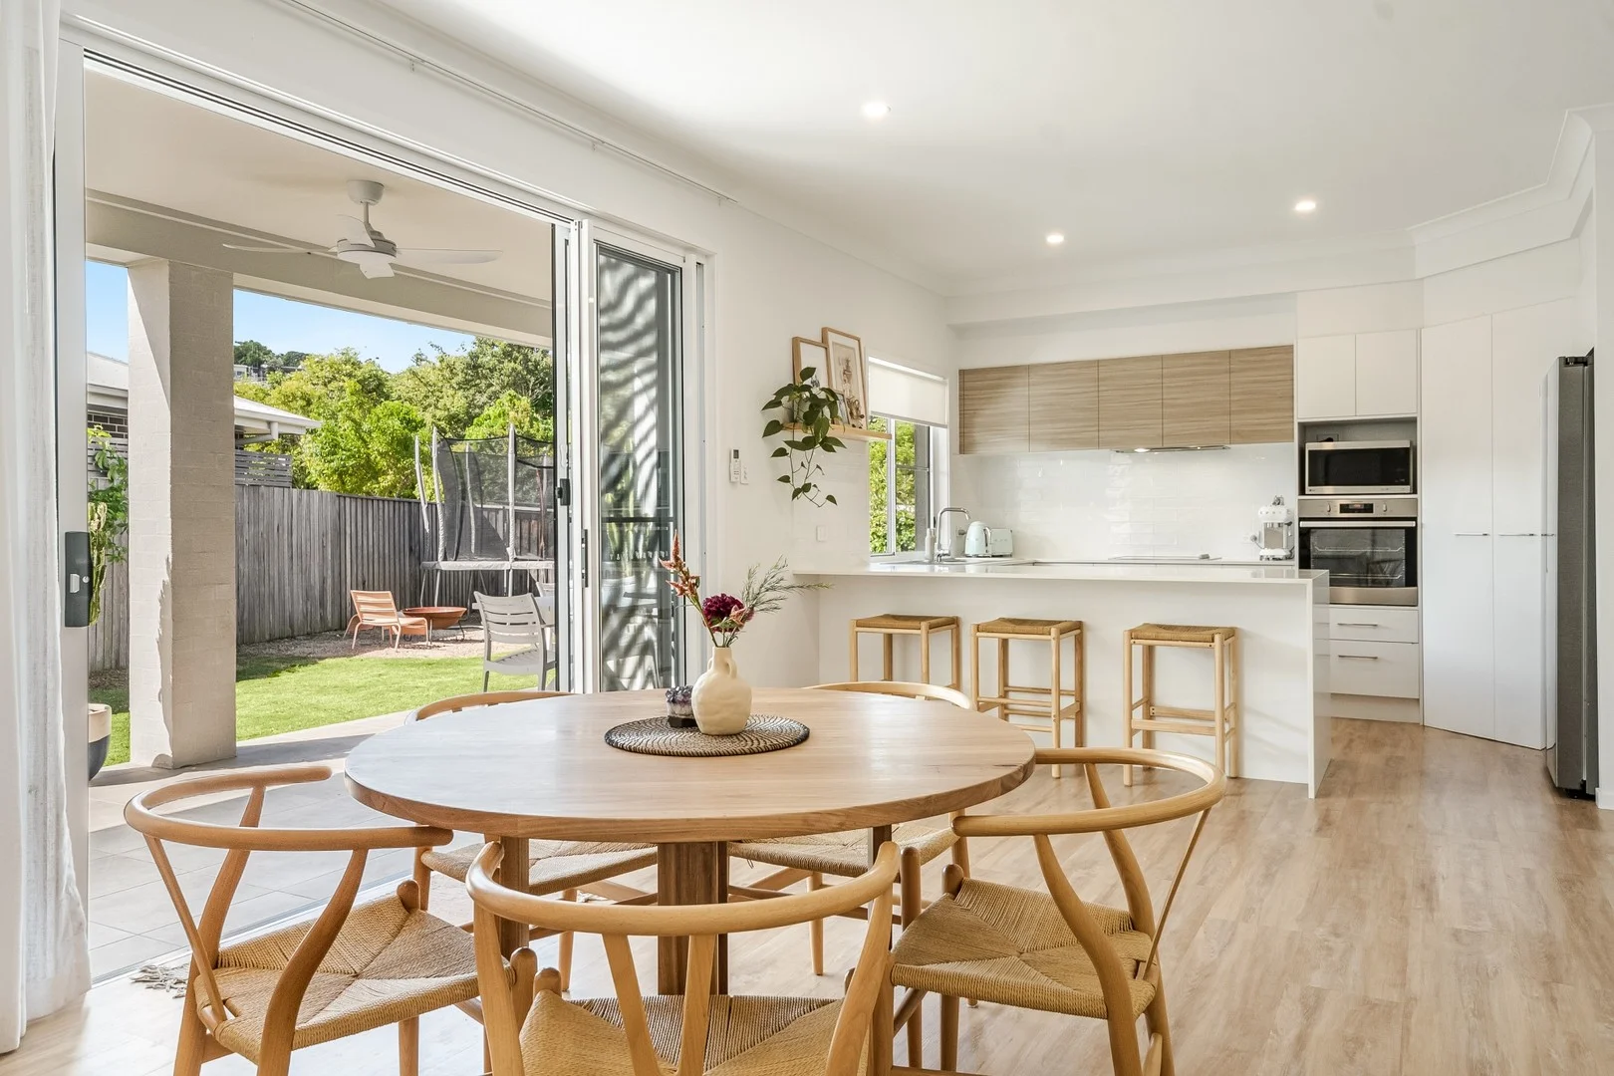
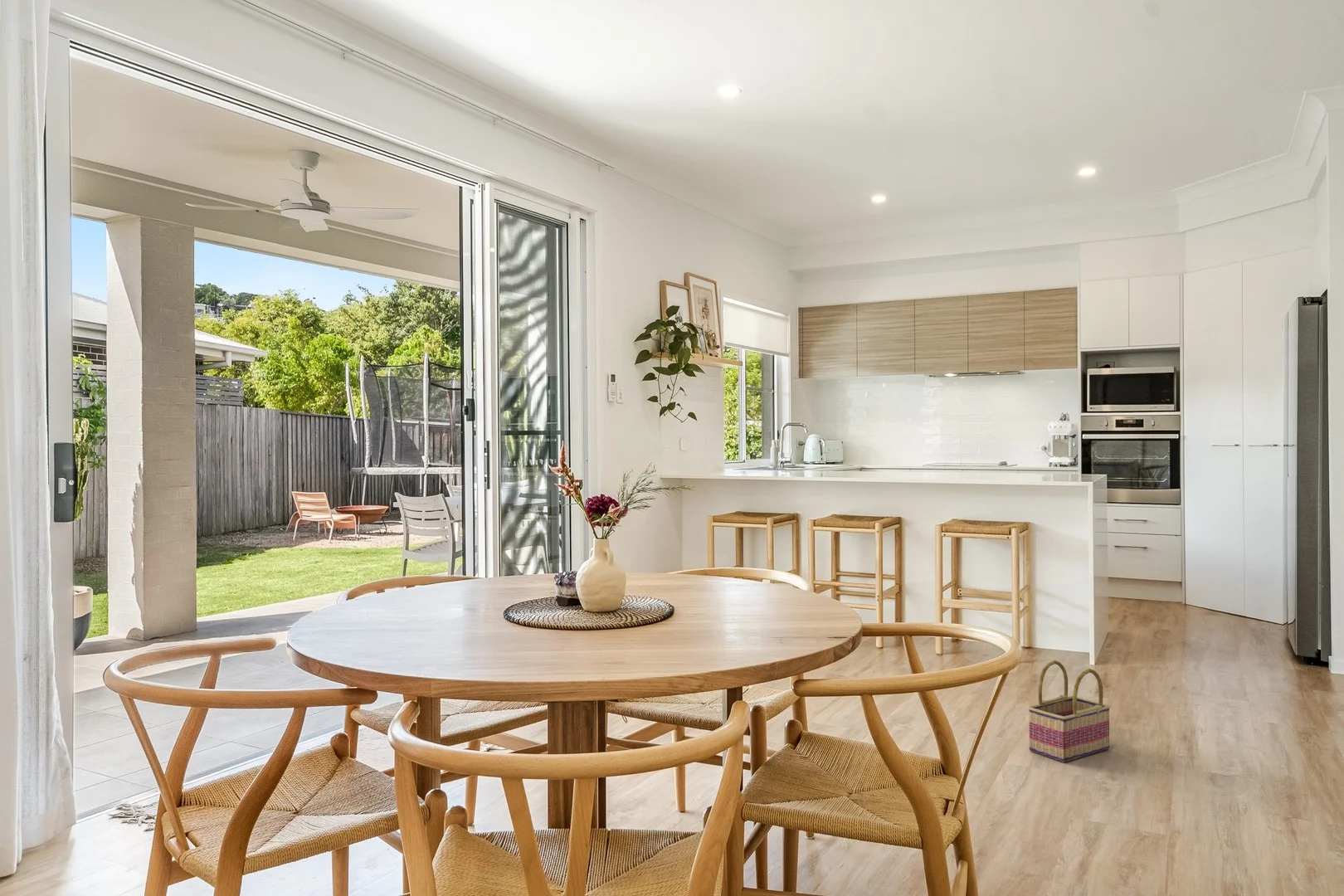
+ basket [1027,660,1112,763]
